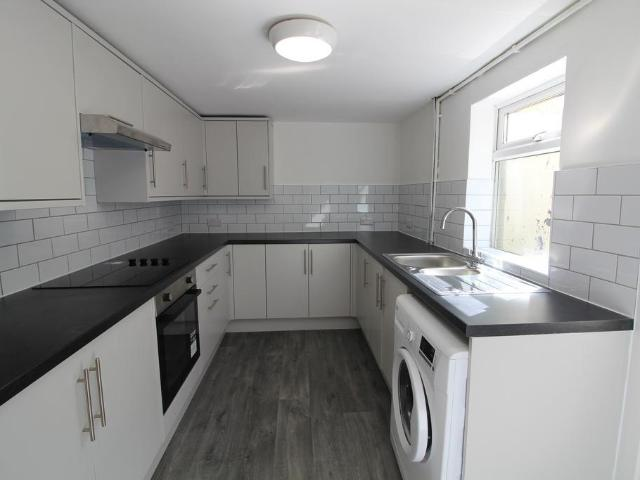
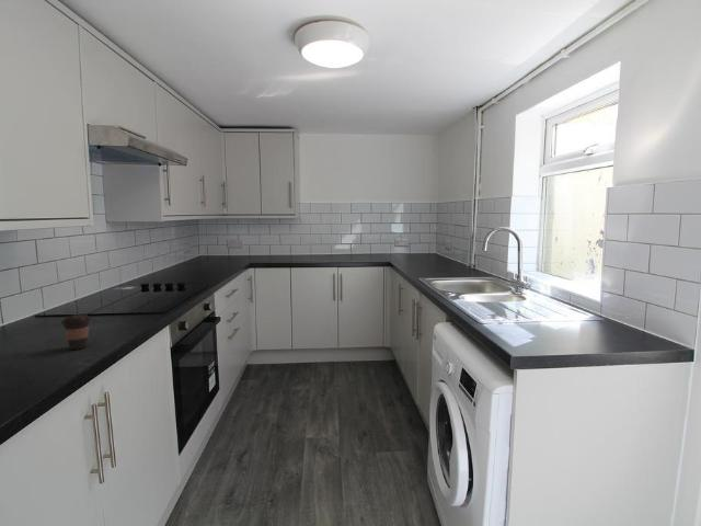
+ coffee cup [60,313,92,351]
